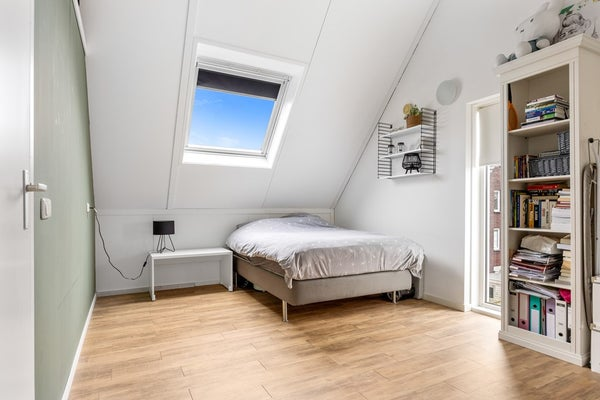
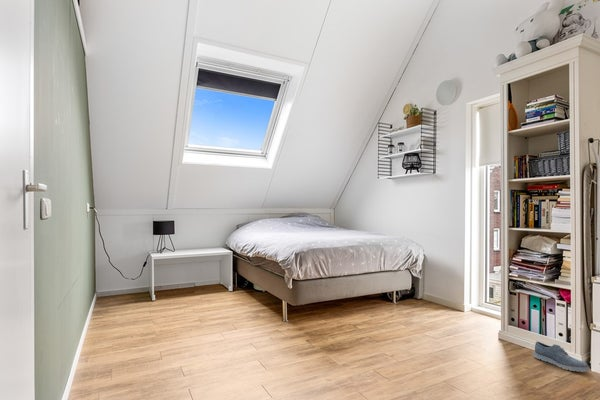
+ shoe [533,341,591,373]
